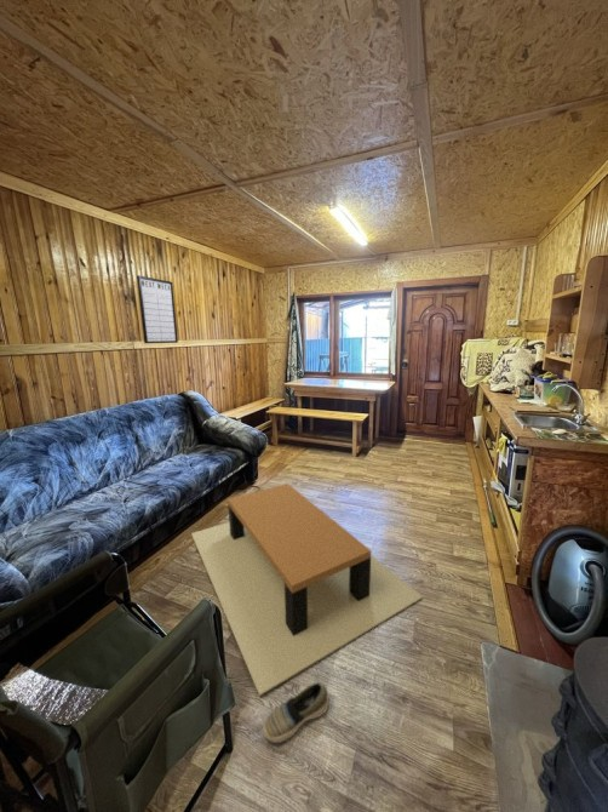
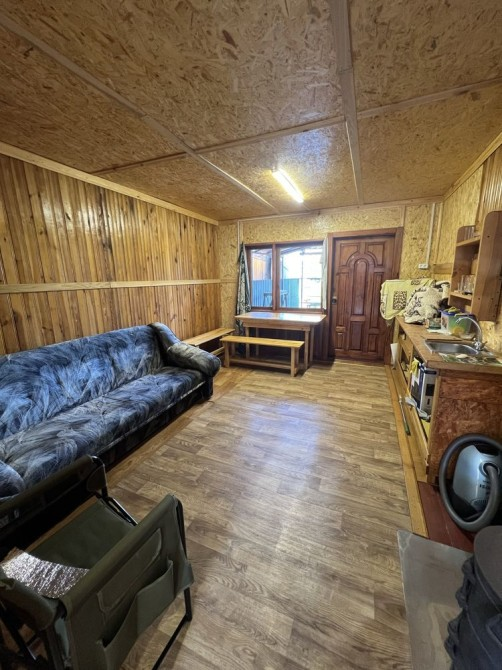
- shoe [262,681,331,744]
- writing board [136,274,179,344]
- coffee table [190,482,424,697]
